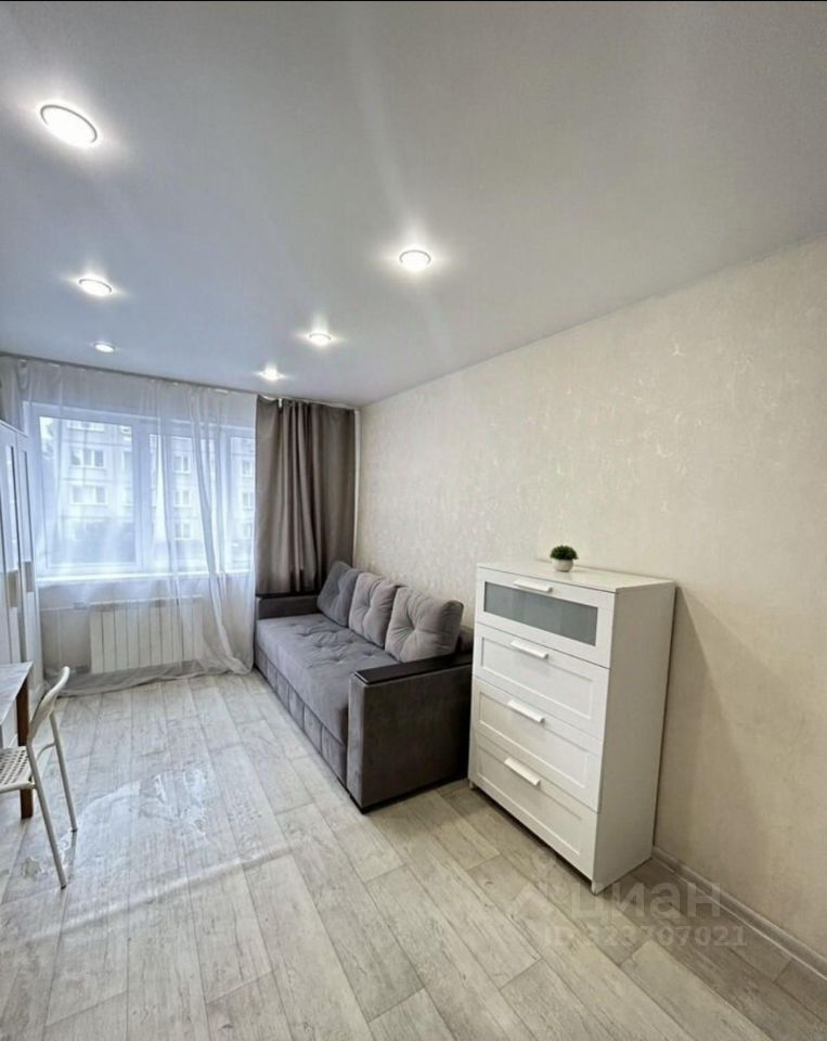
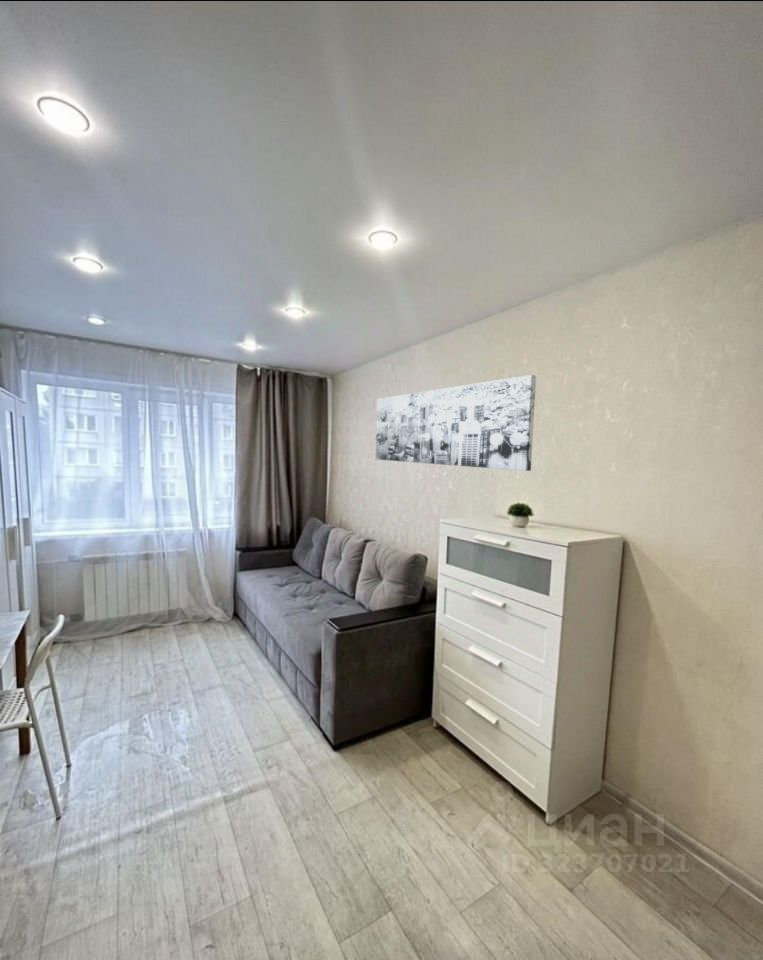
+ wall art [374,374,537,472]
